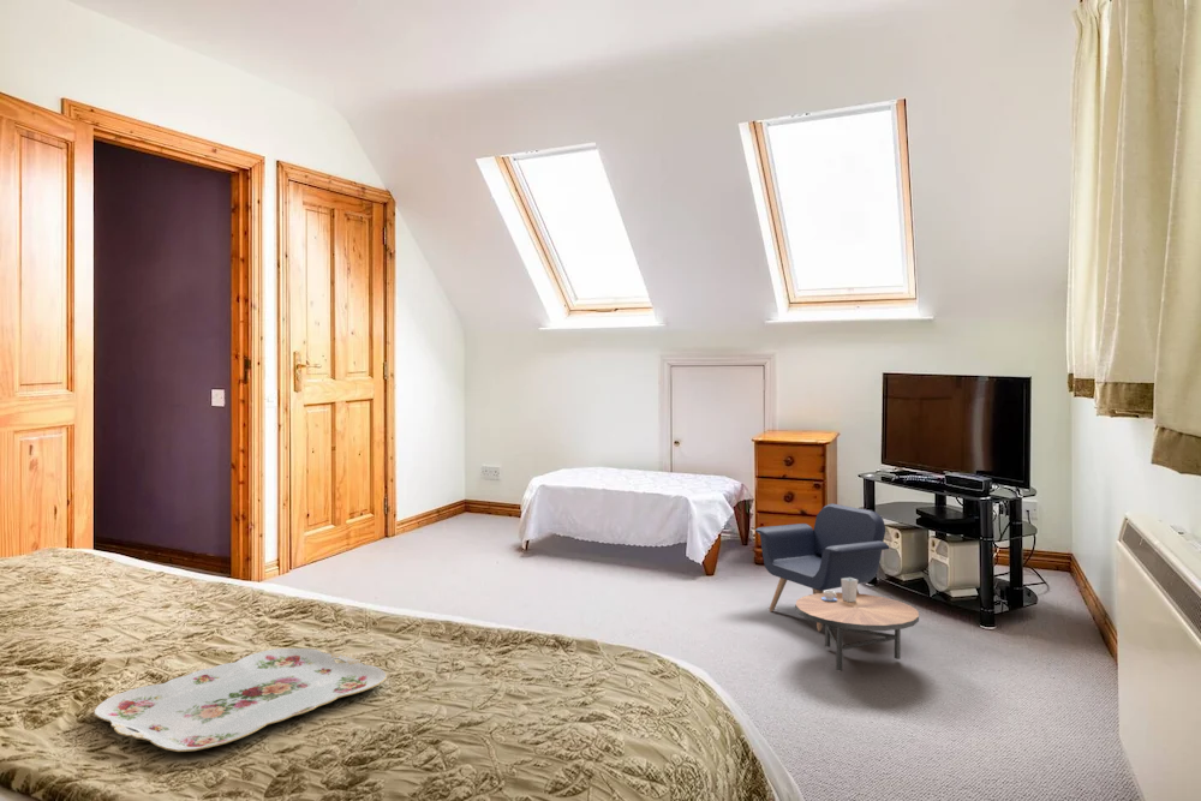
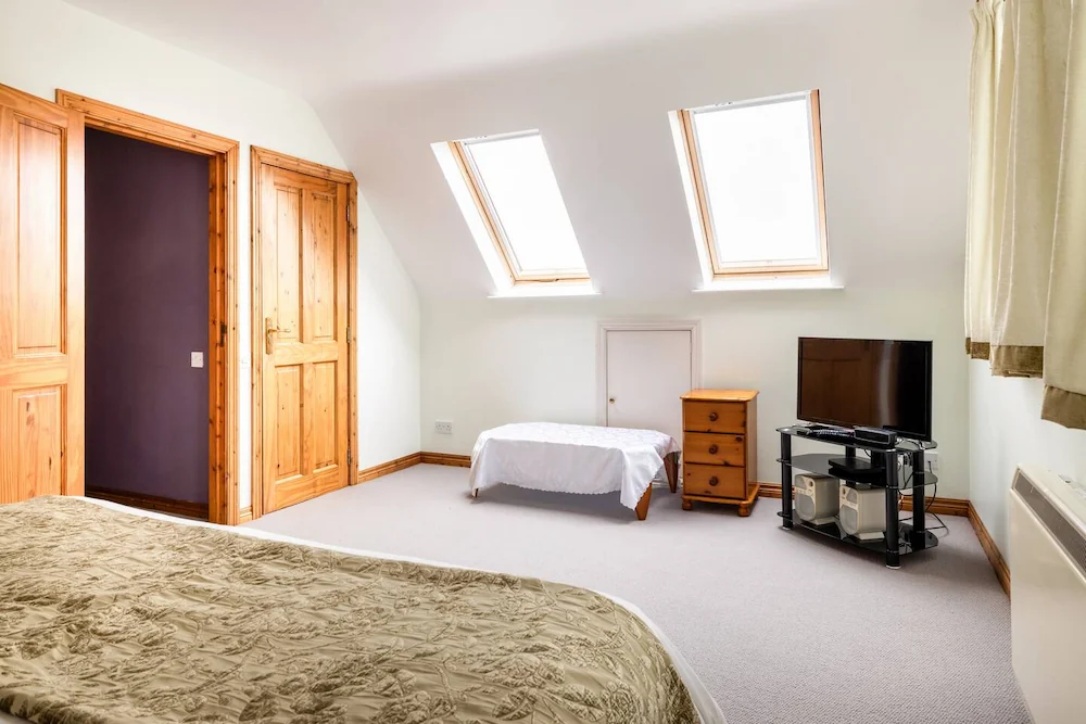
- serving tray [94,647,388,753]
- armchair [754,502,920,673]
